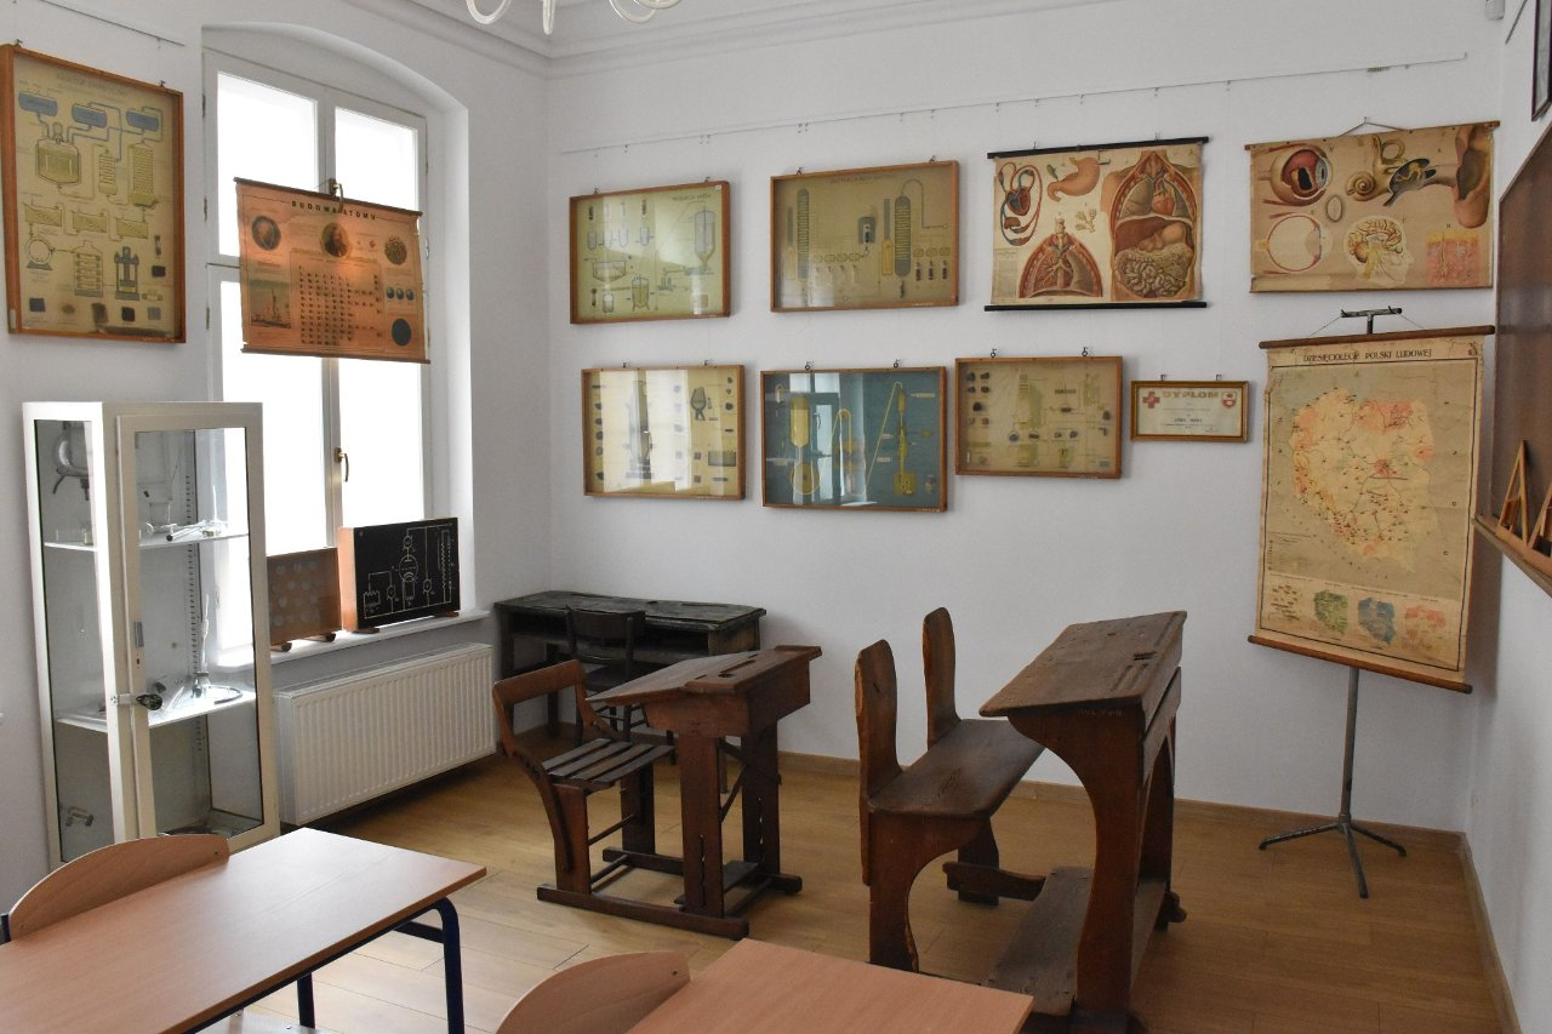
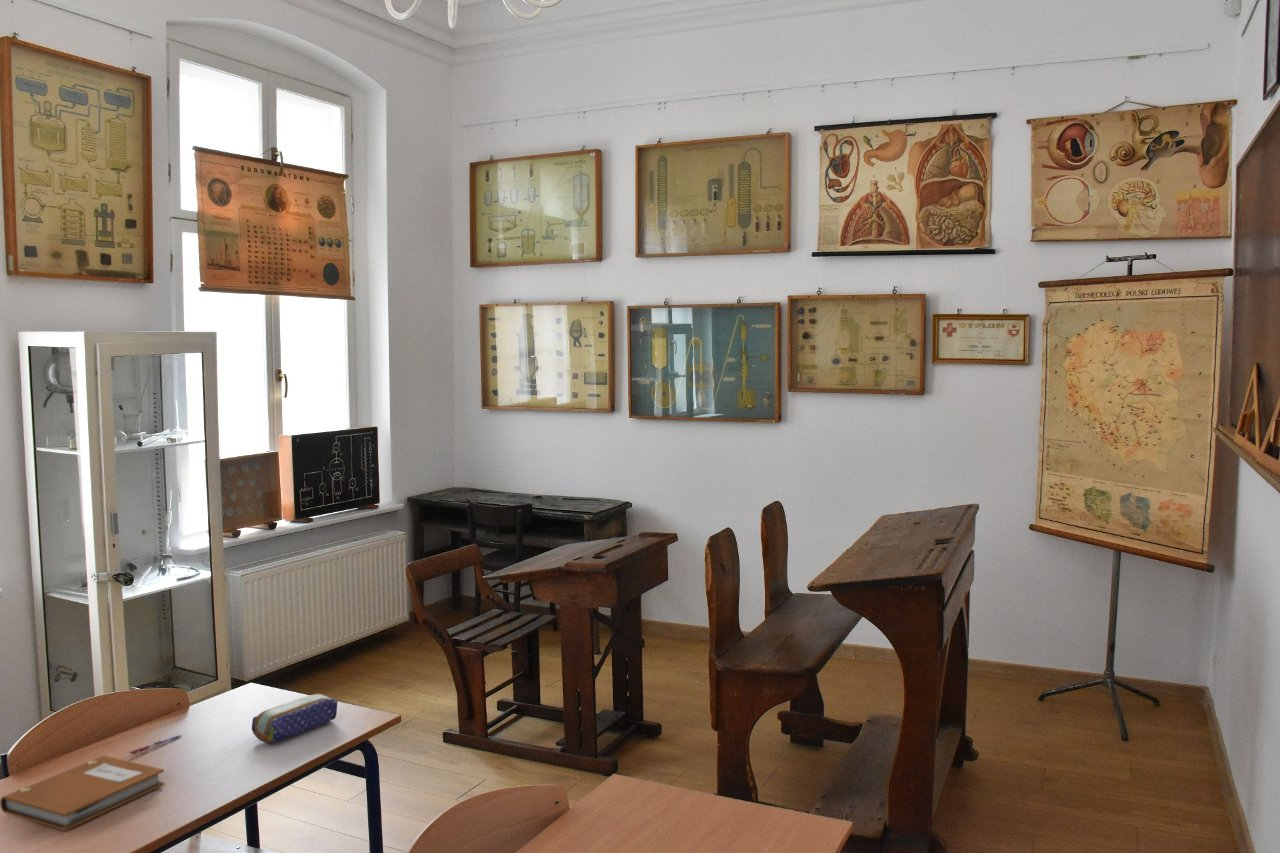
+ pencil case [251,693,338,745]
+ pen [128,734,183,755]
+ notebook [0,755,166,832]
